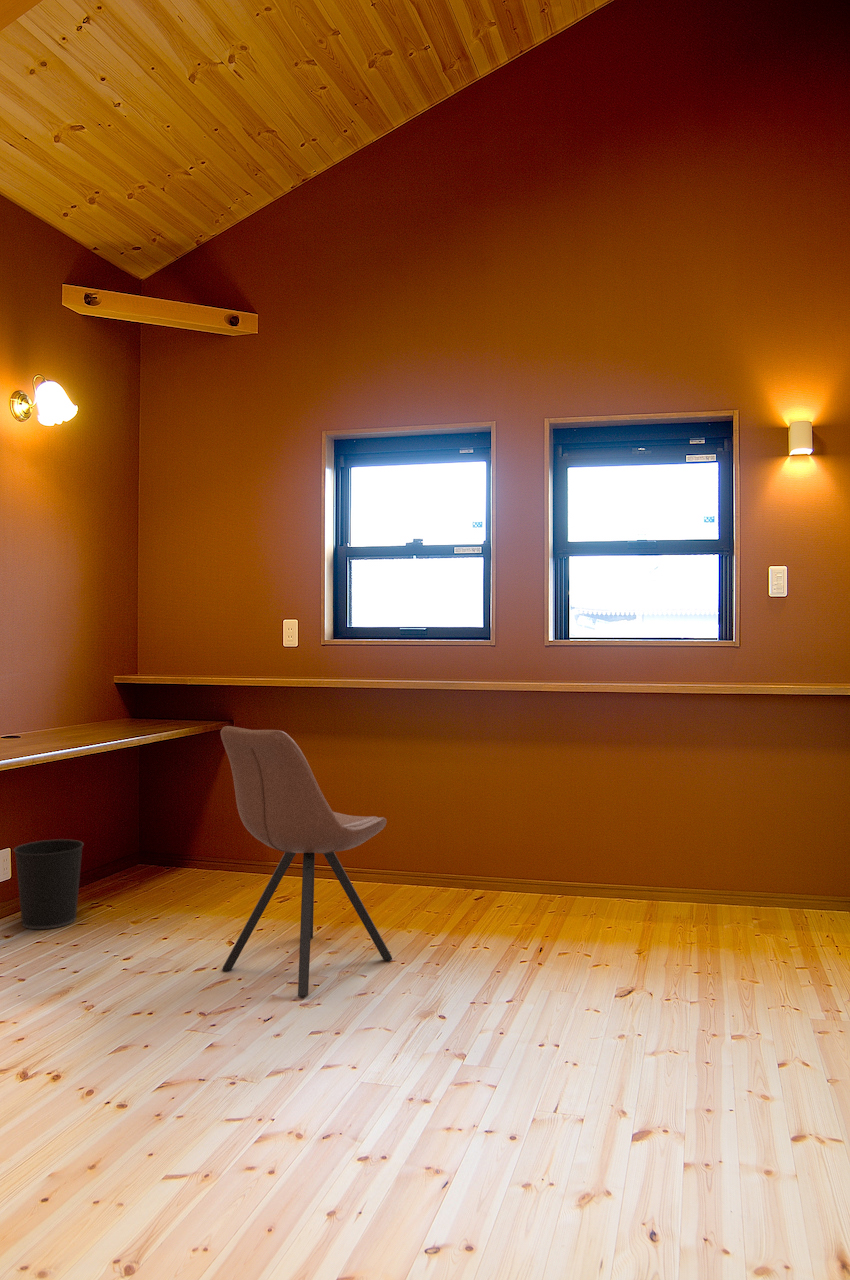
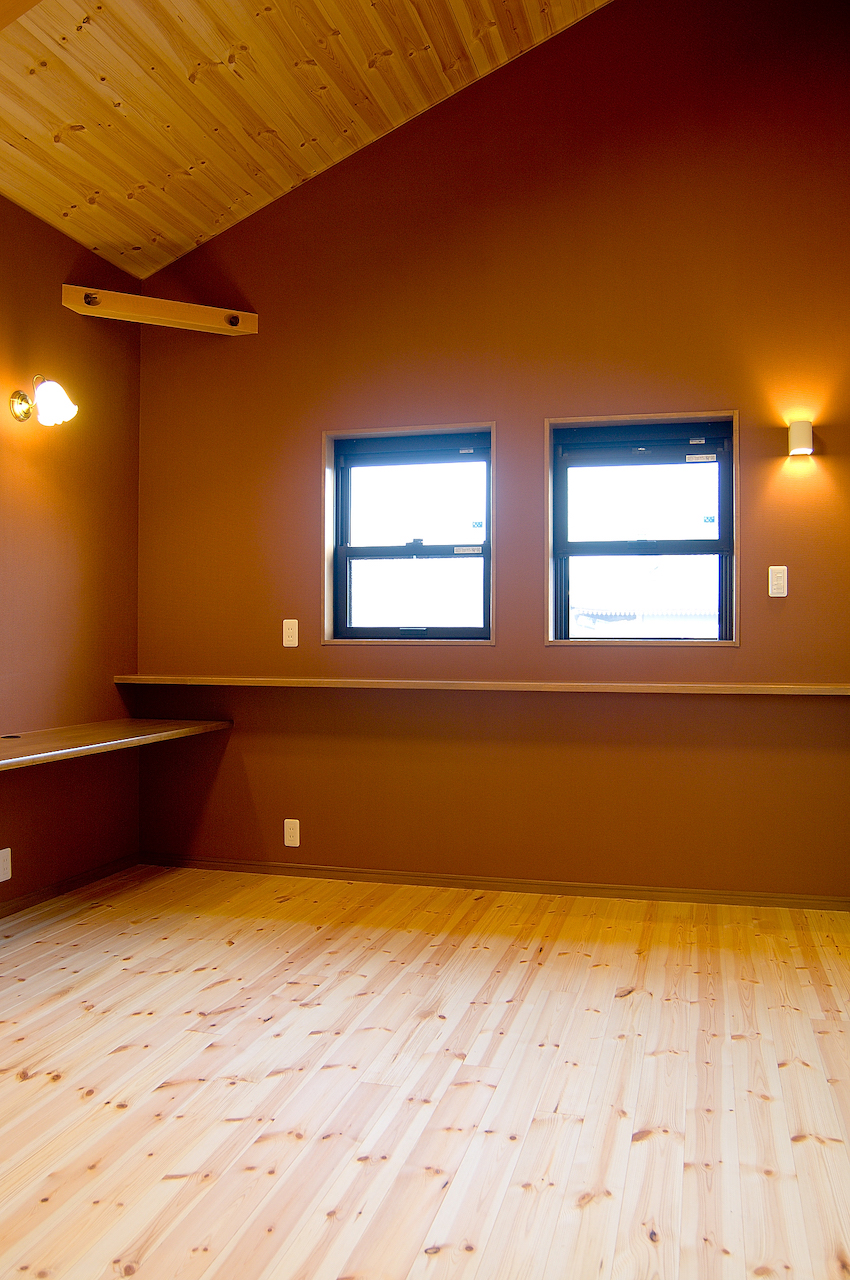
- chair [220,725,393,998]
- wastebasket [13,838,85,930]
